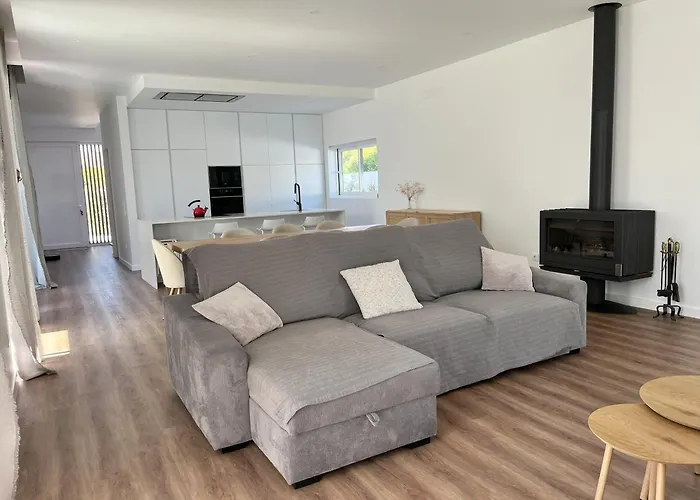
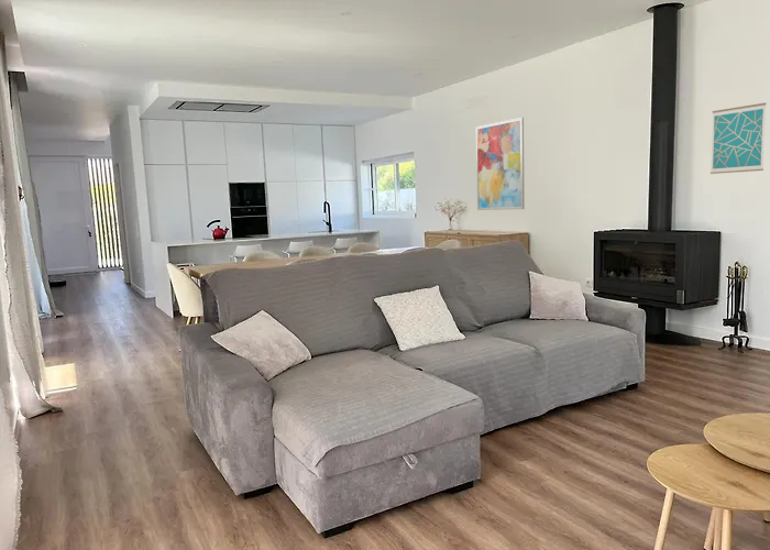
+ wall art [710,102,767,175]
+ wall art [475,117,526,211]
